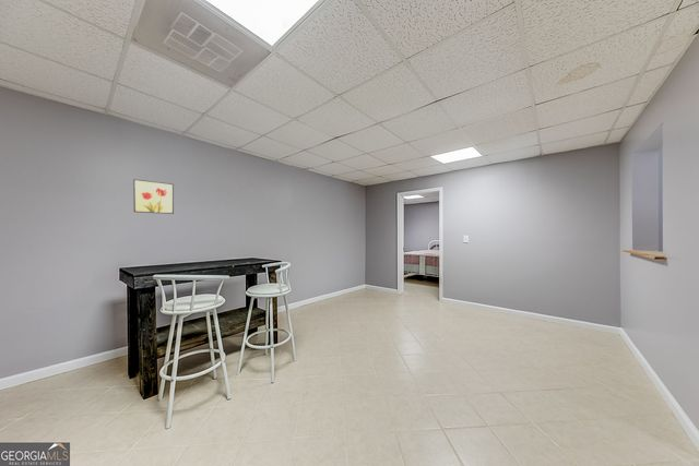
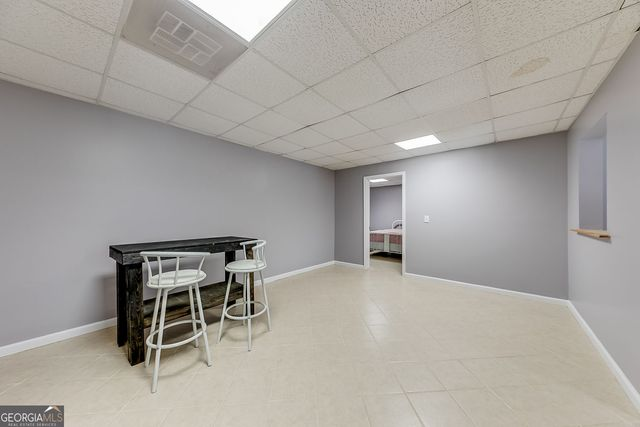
- wall art [132,178,175,215]
